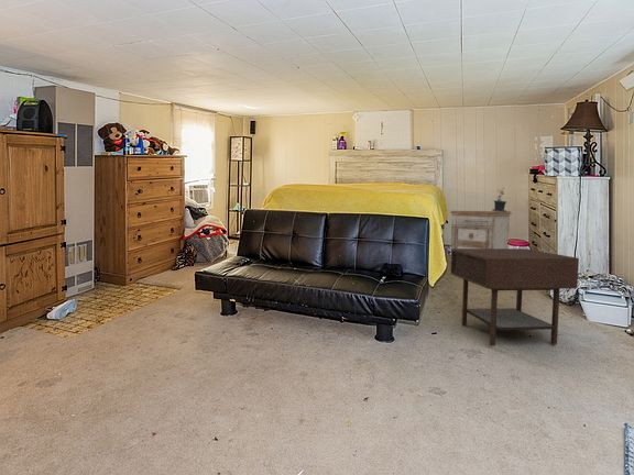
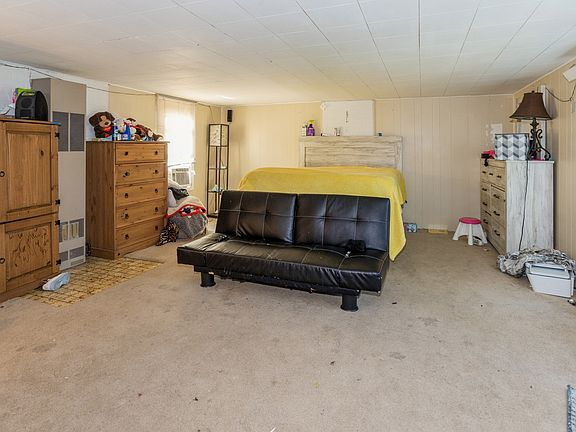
- side table [450,247,580,346]
- nightstand [449,210,513,264]
- potted plant [491,186,511,212]
